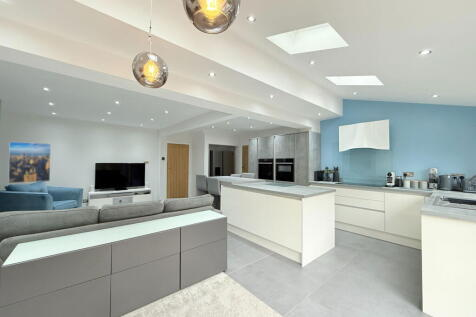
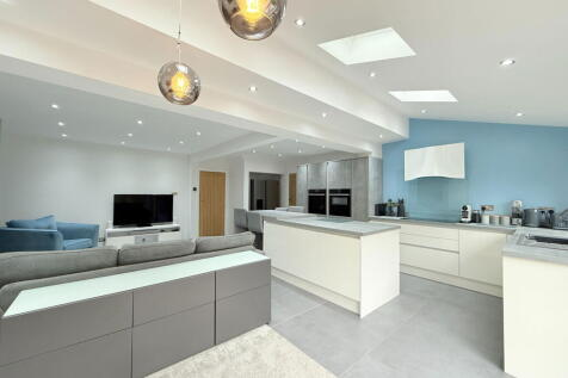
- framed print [7,141,52,184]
